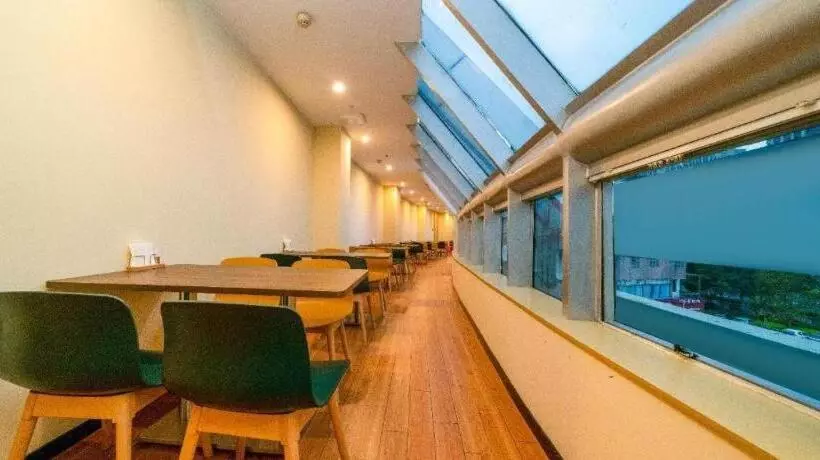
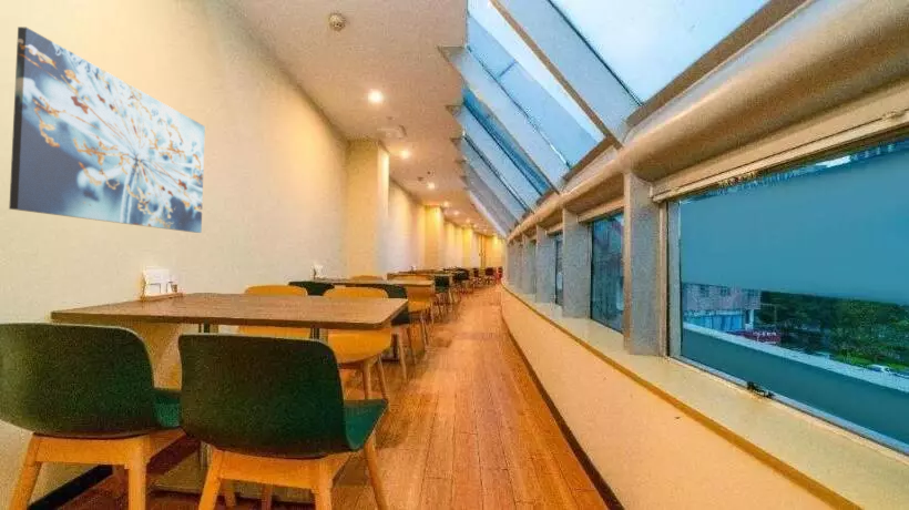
+ wall art [8,26,206,234]
